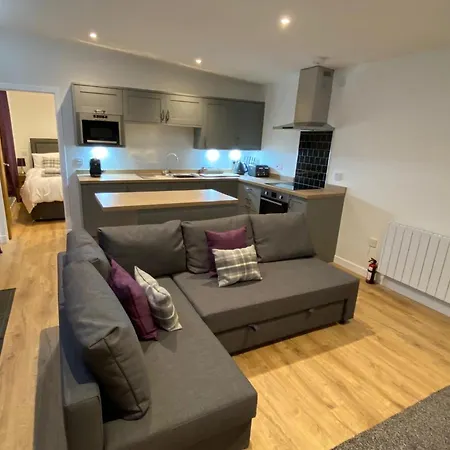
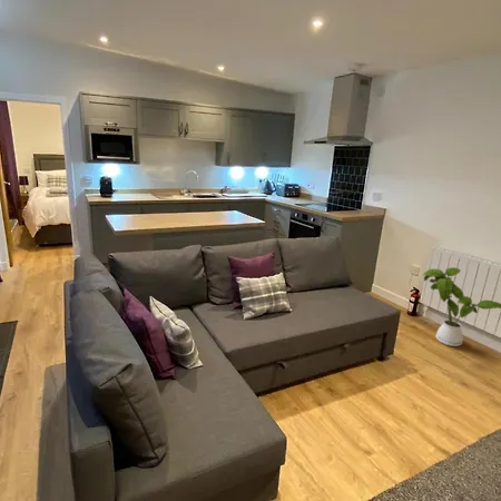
+ house plant [422,266,501,347]
